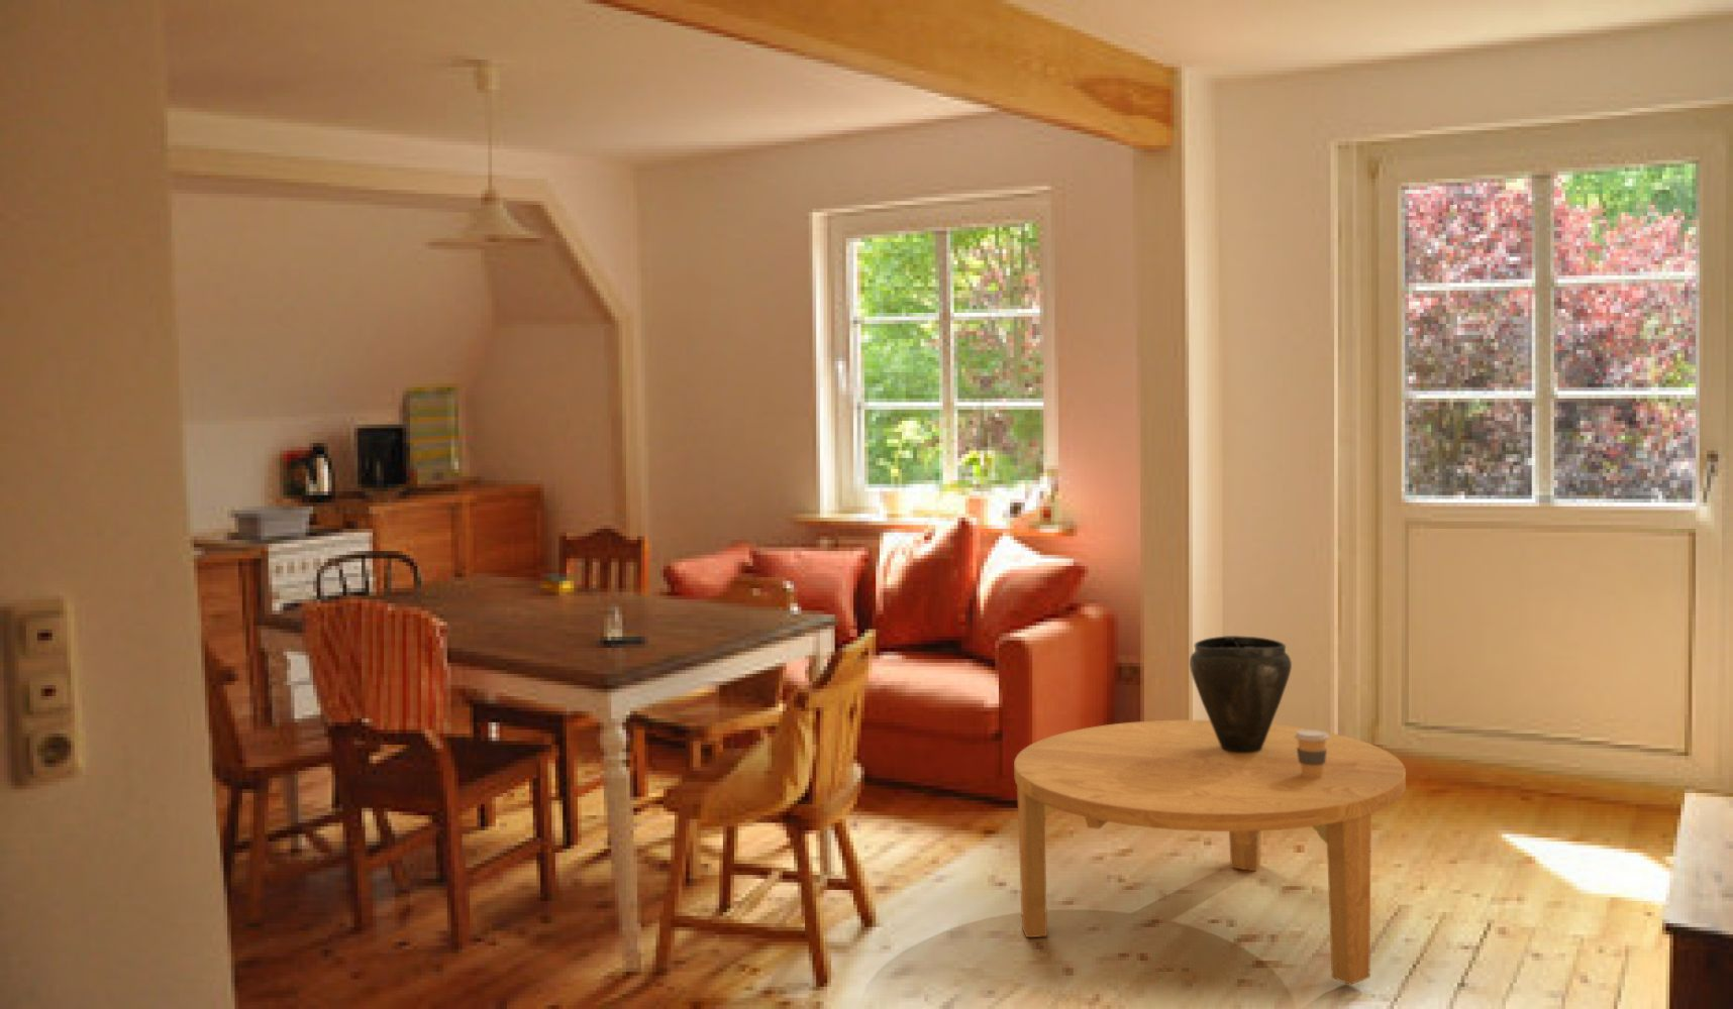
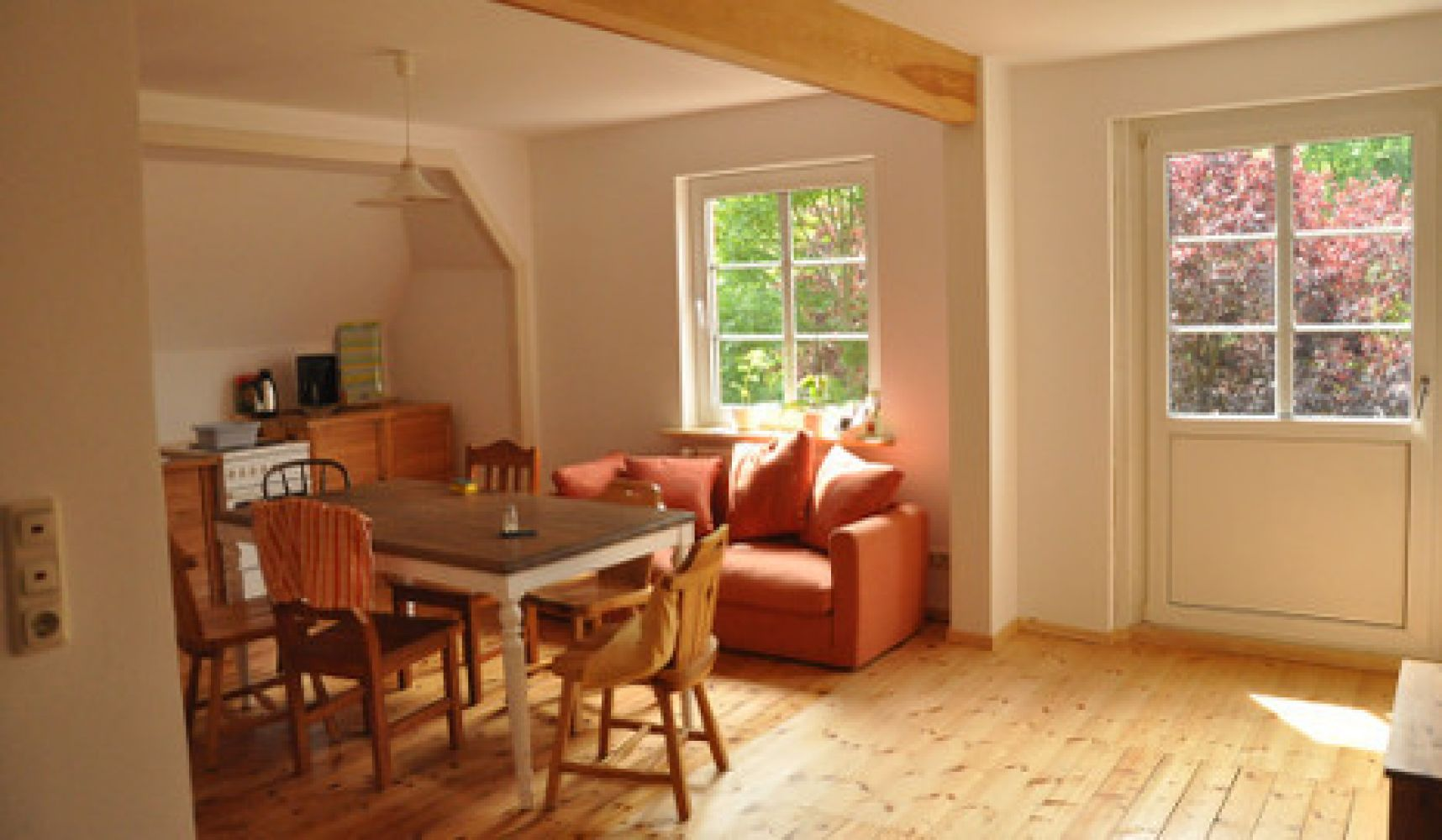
- vase [1189,634,1293,753]
- coffee table [1013,720,1407,986]
- coffee cup [1294,728,1329,778]
